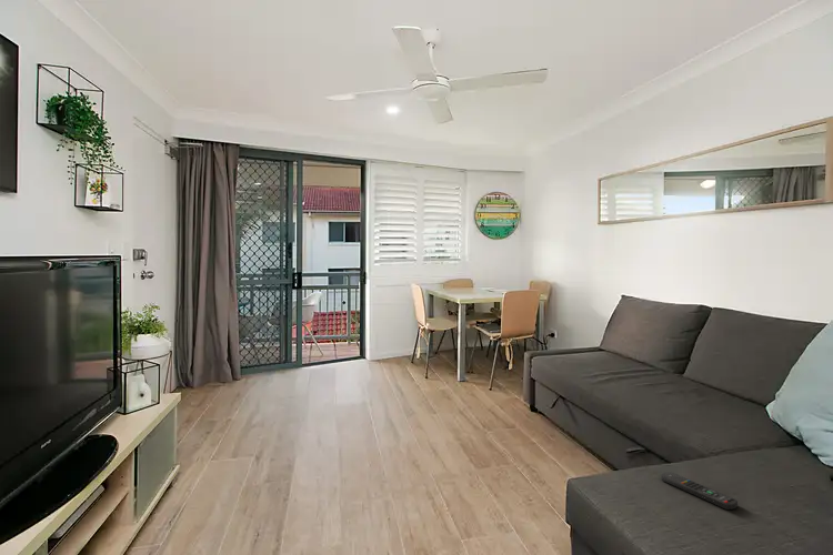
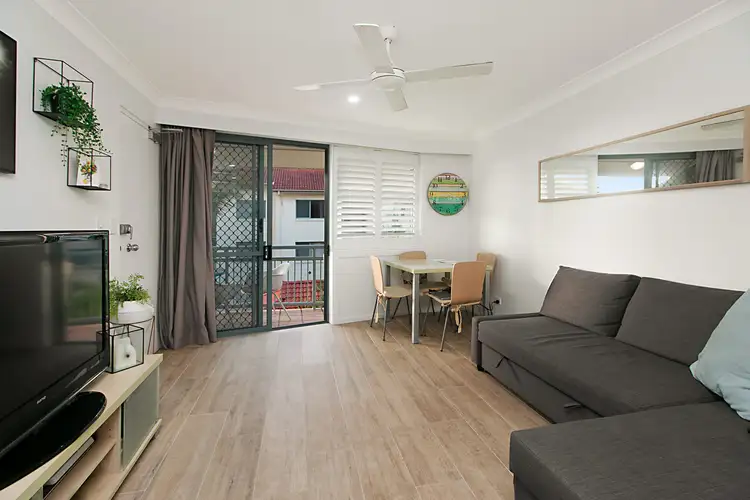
- remote control [660,471,739,511]
